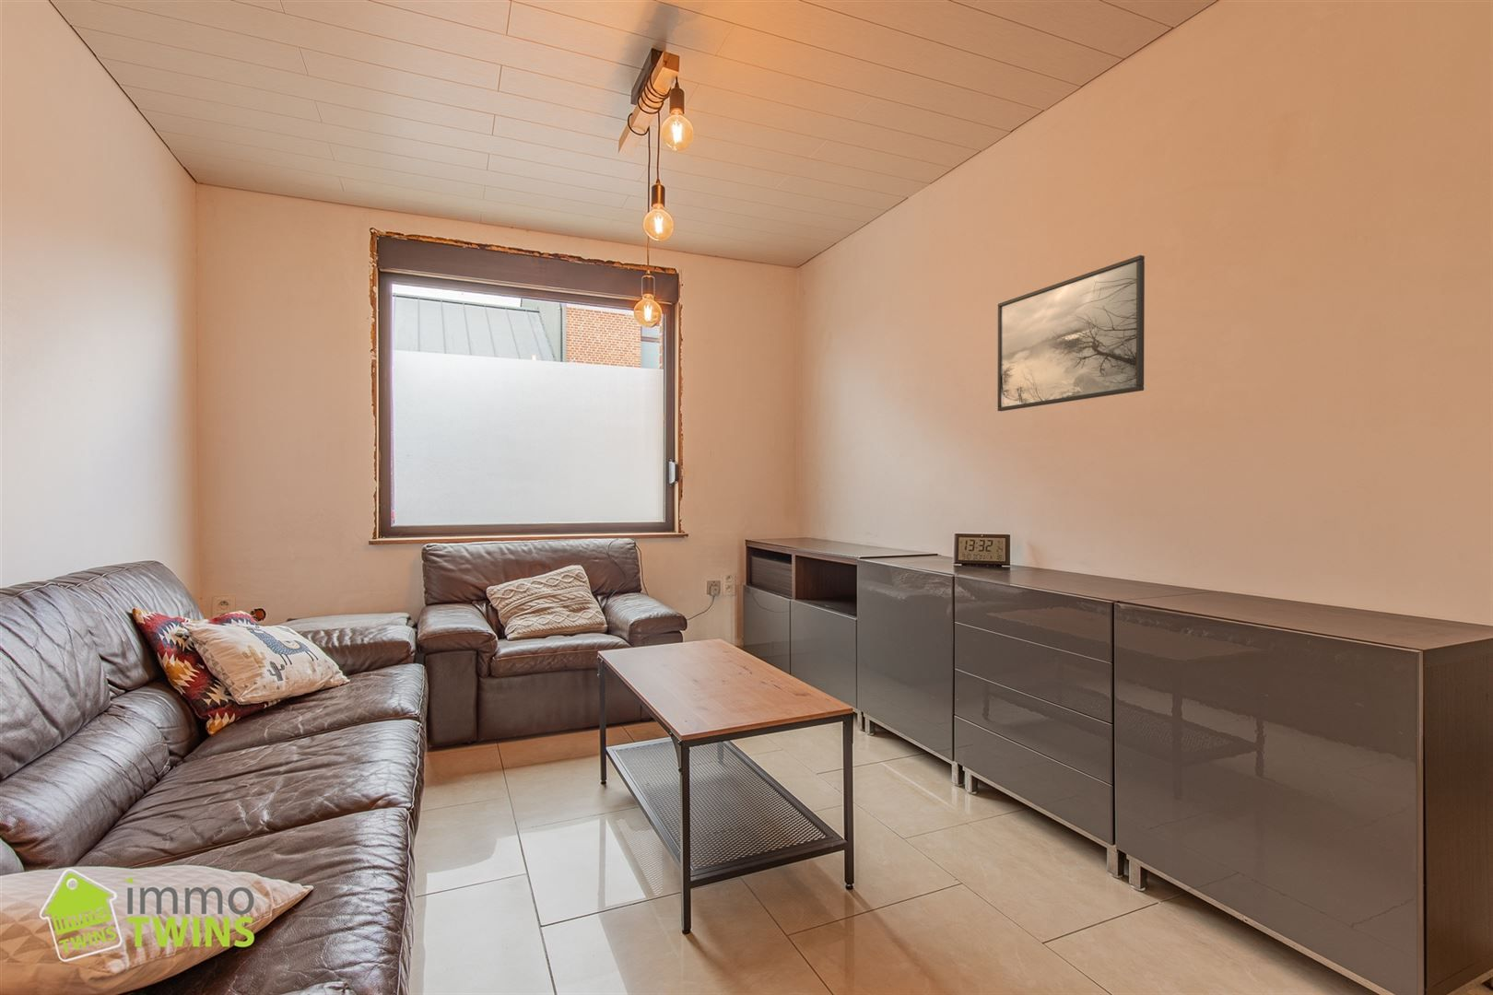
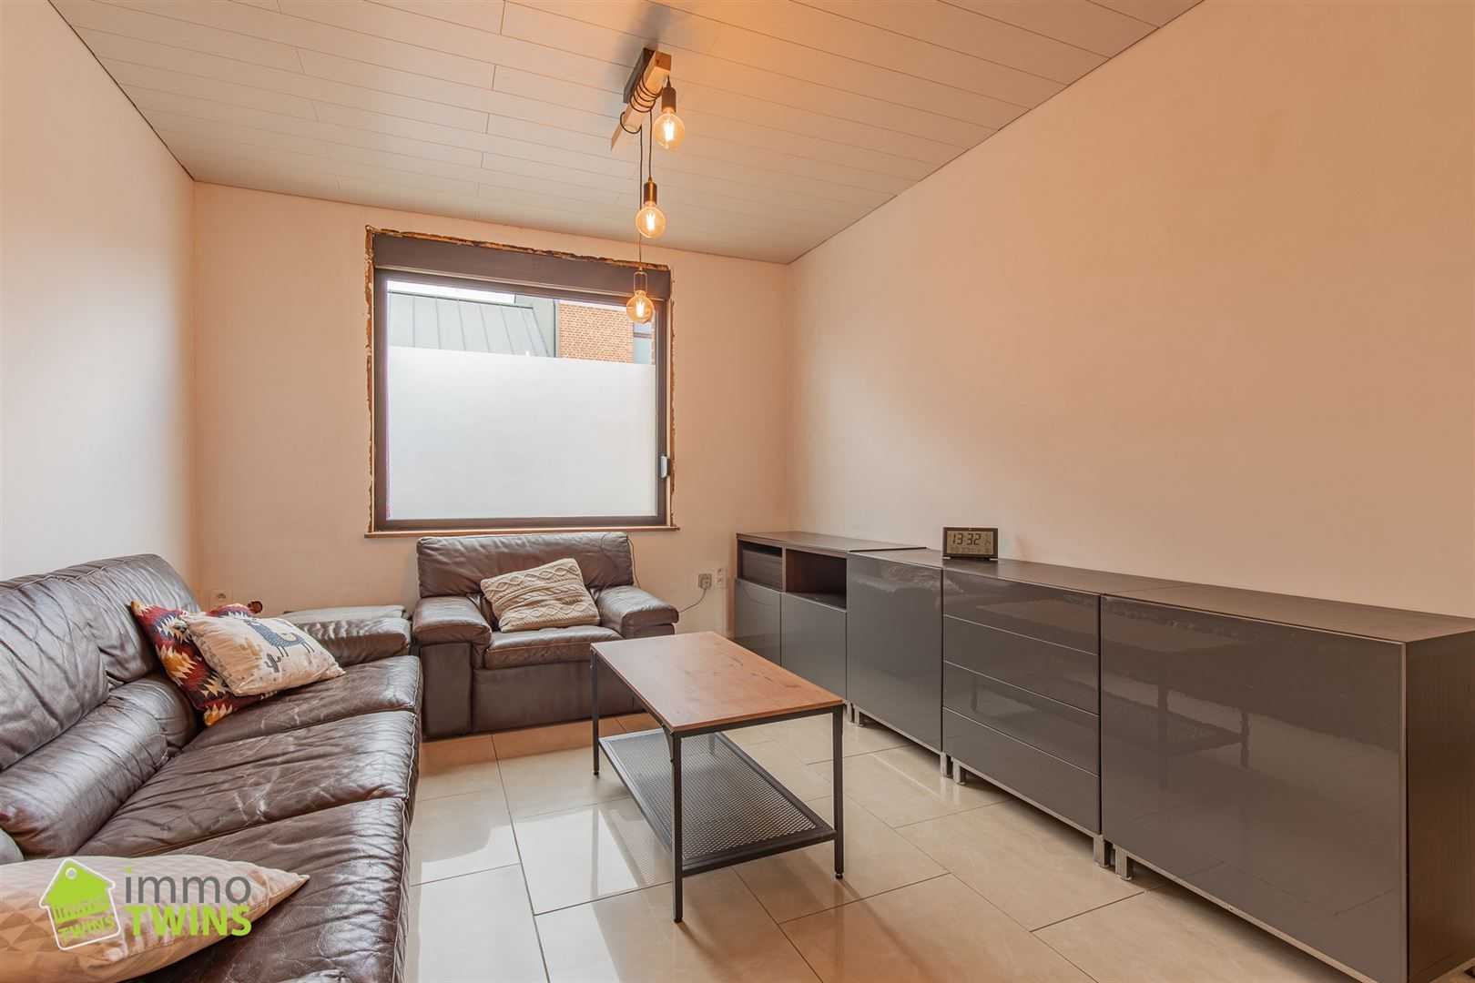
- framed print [998,254,1145,412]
